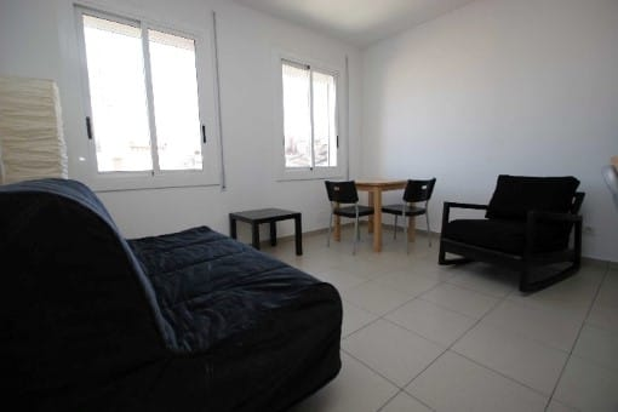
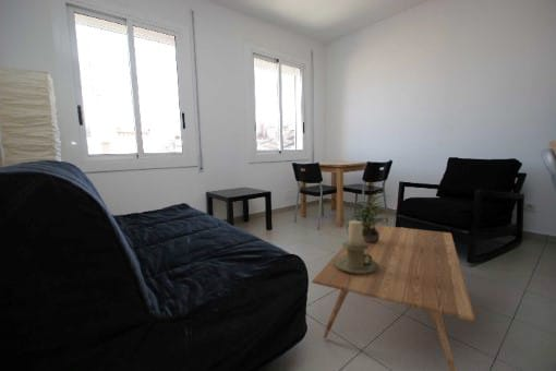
+ potted plant [346,190,398,242]
+ candle holder [334,219,378,274]
+ coffee table [311,224,476,371]
